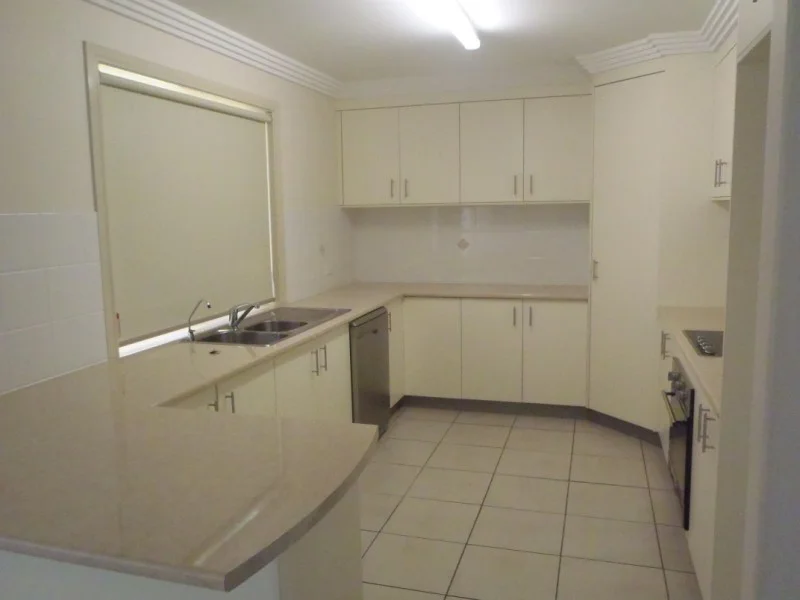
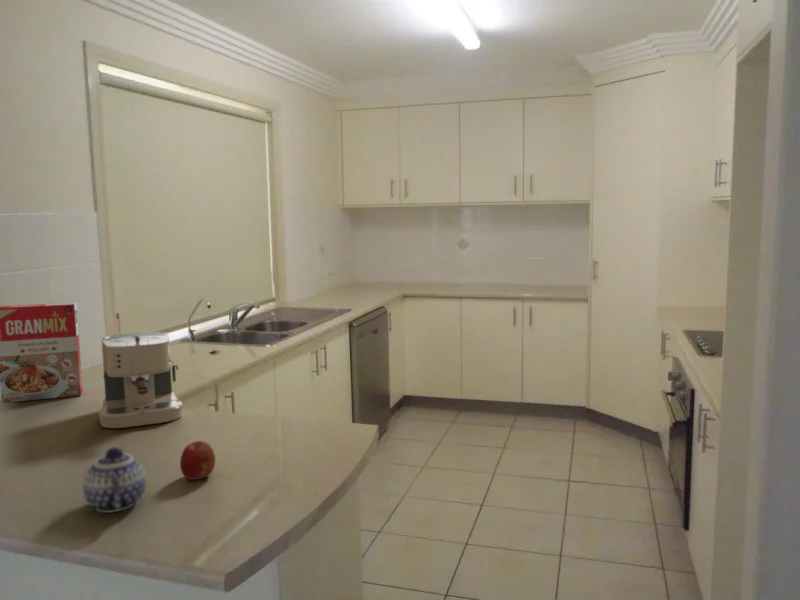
+ fruit [179,440,216,481]
+ coffee maker [97,331,183,429]
+ teapot [82,446,147,514]
+ cereal box [0,302,84,404]
